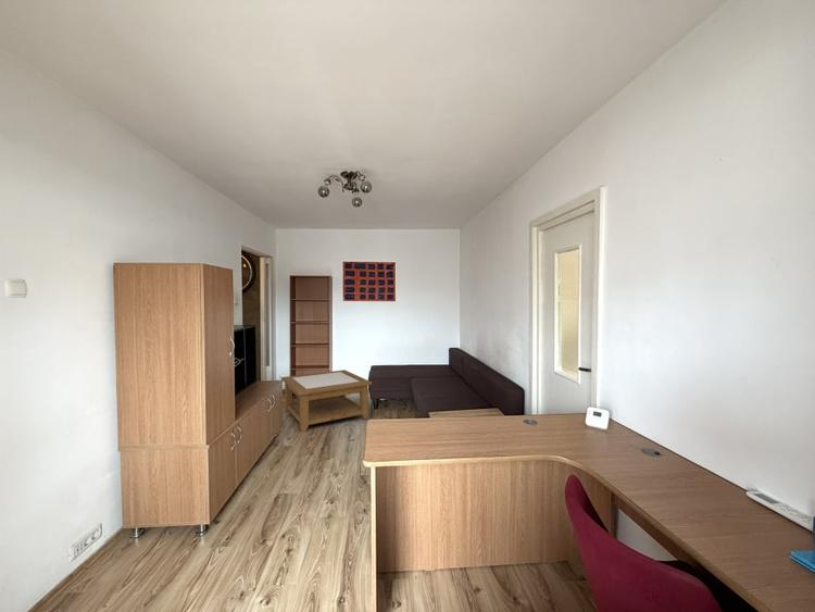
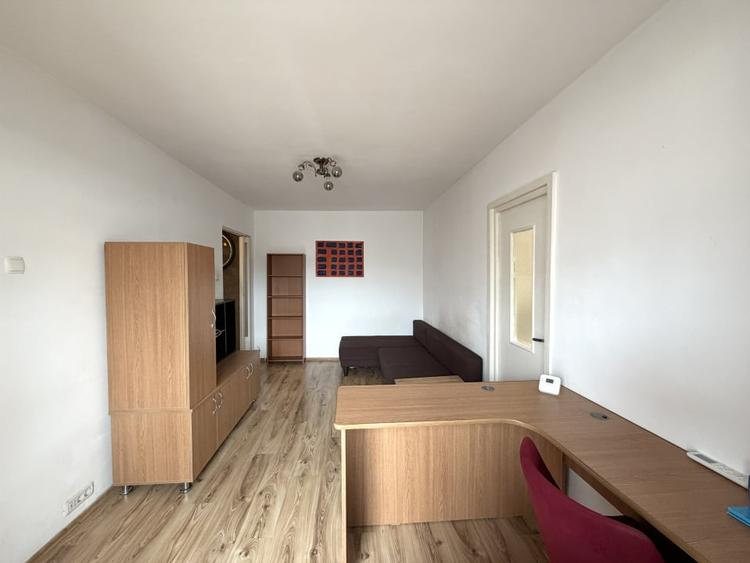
- coffee table [280,369,373,434]
